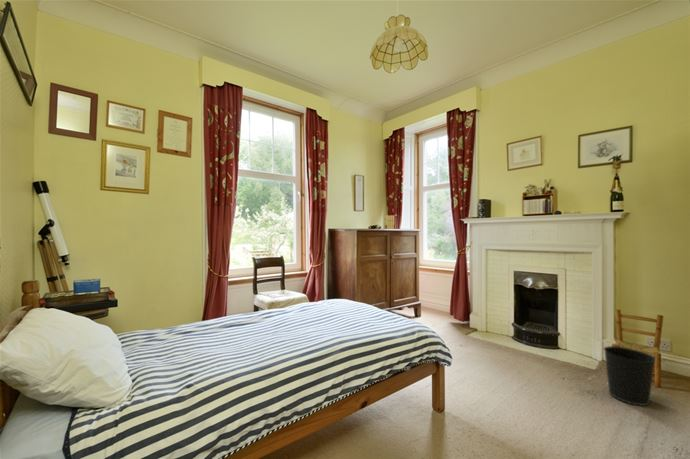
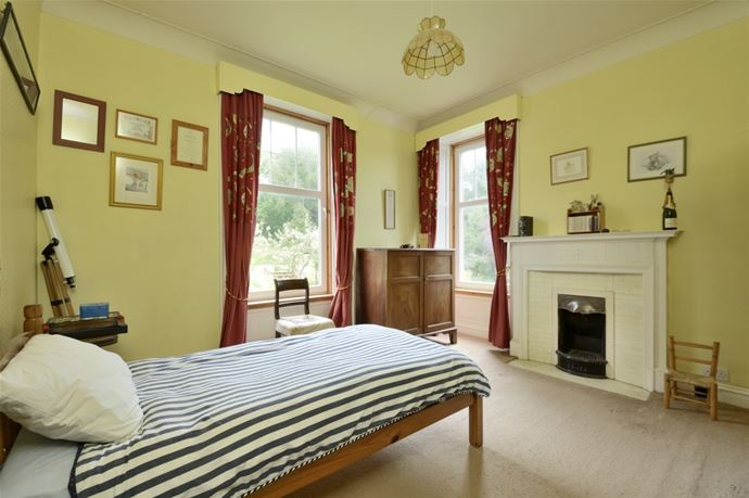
- wastebasket [602,345,657,407]
